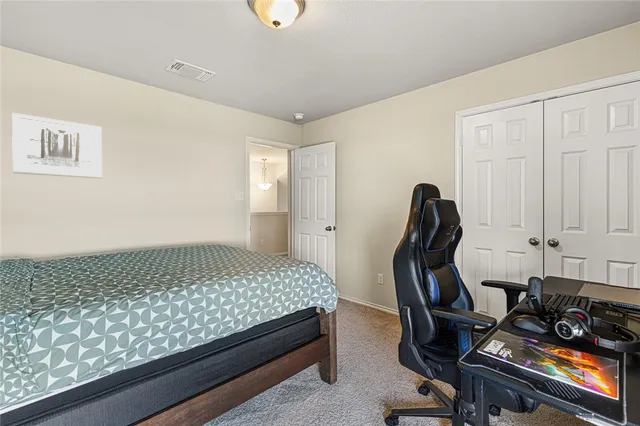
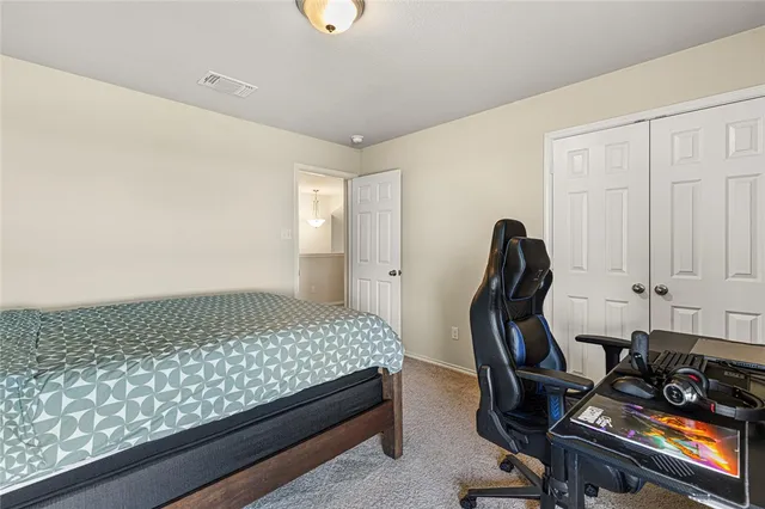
- wall art [11,112,103,179]
